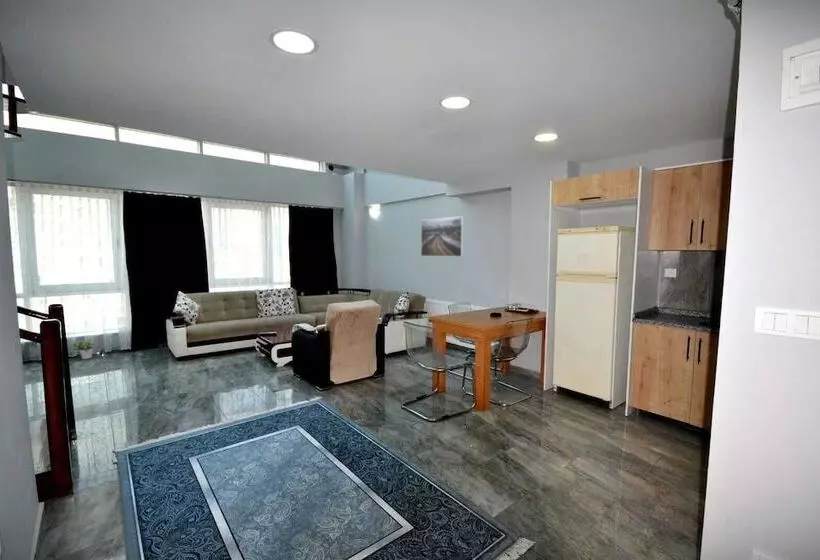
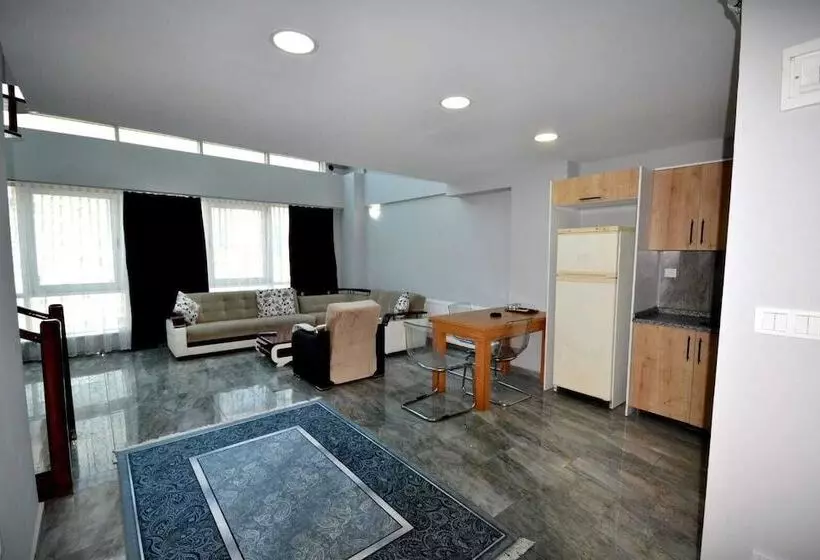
- potted plant [70,339,96,360]
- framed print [420,215,464,258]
